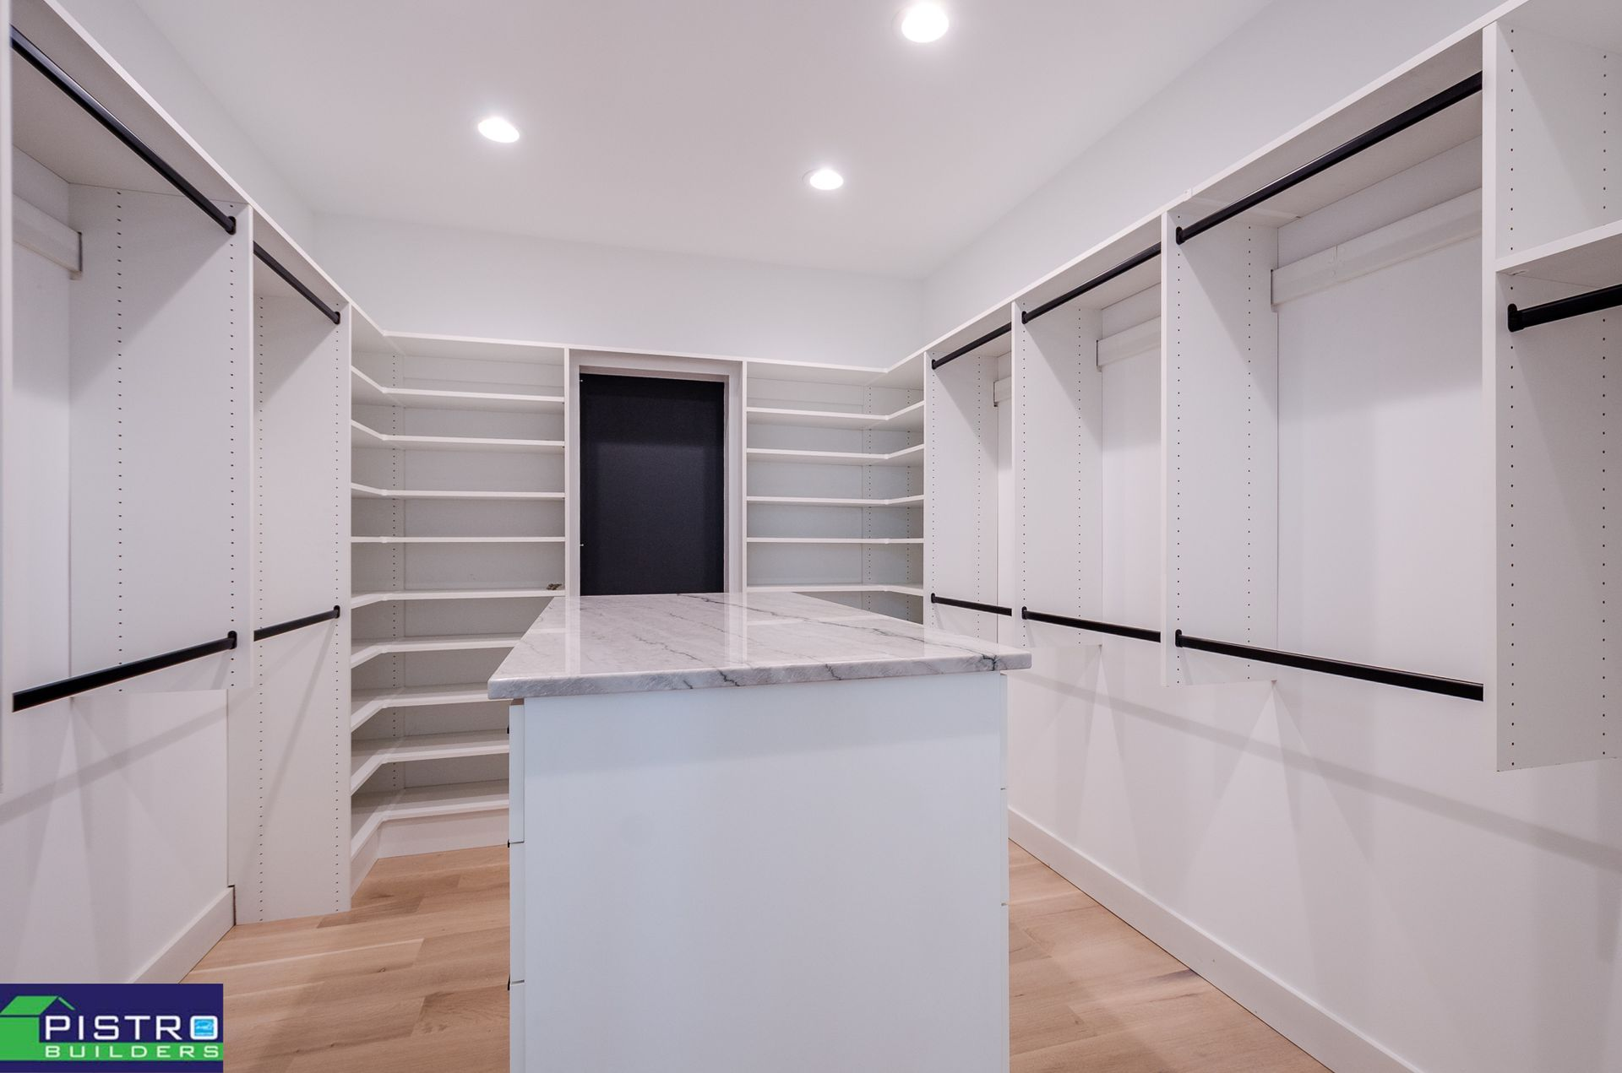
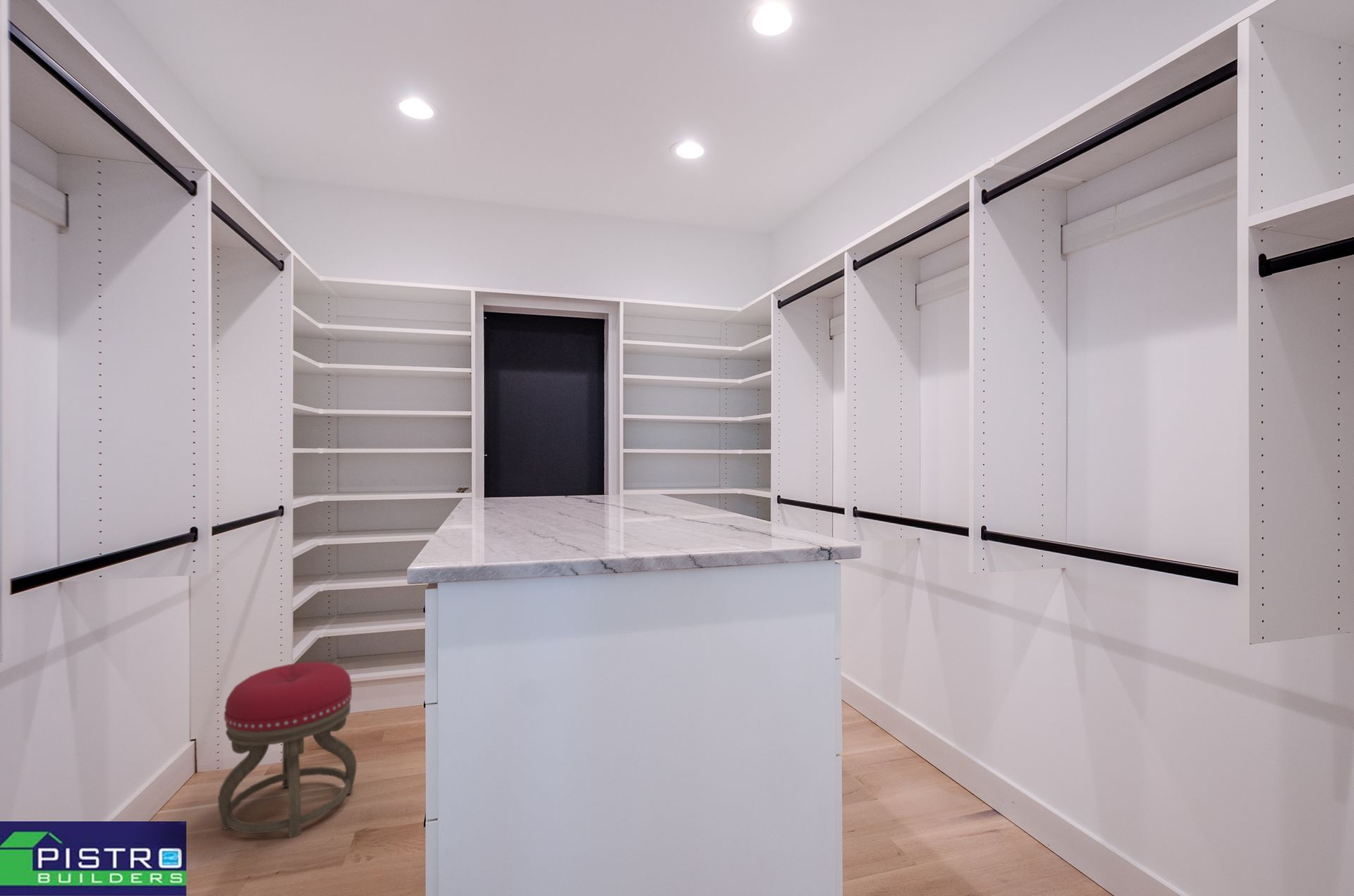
+ stool [217,661,358,838]
